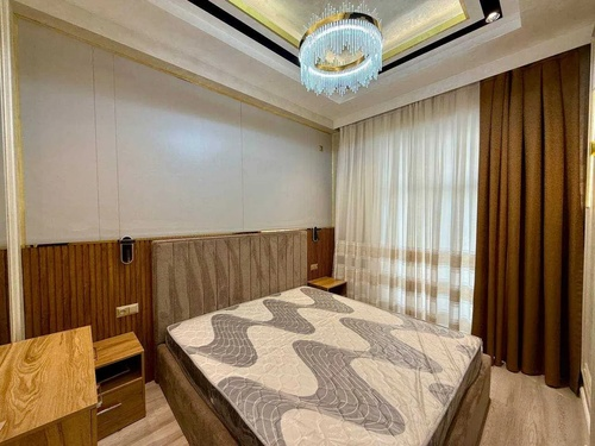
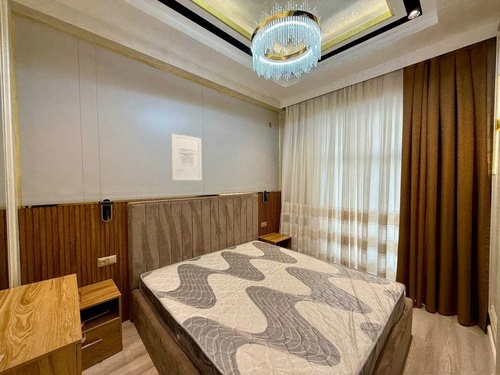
+ wall art [170,133,203,181]
